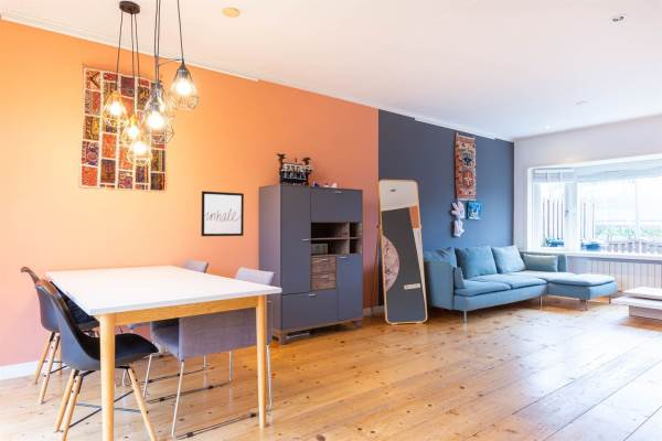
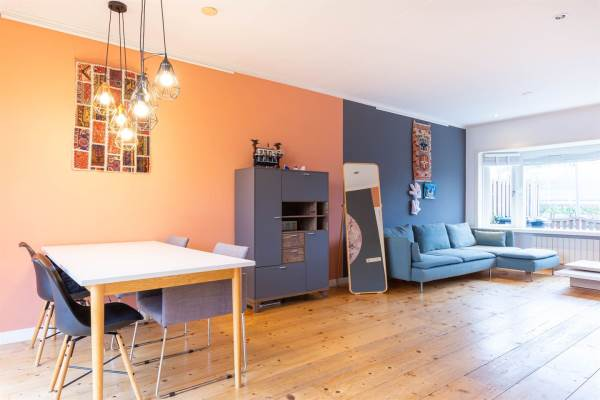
- wall art [200,190,245,237]
